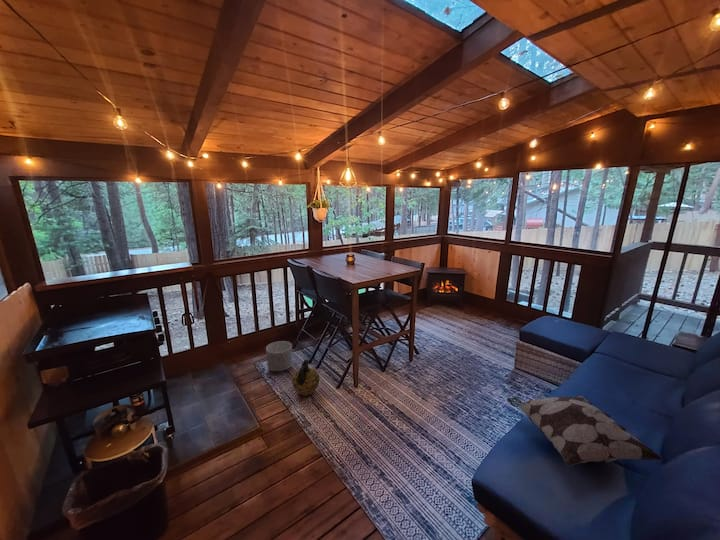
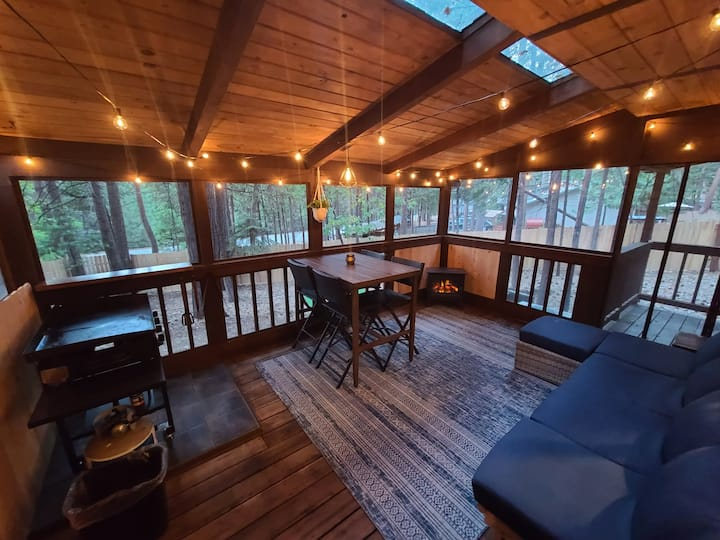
- decorative pillow [506,395,664,467]
- ceramic jug [291,359,321,398]
- planter [265,340,294,372]
